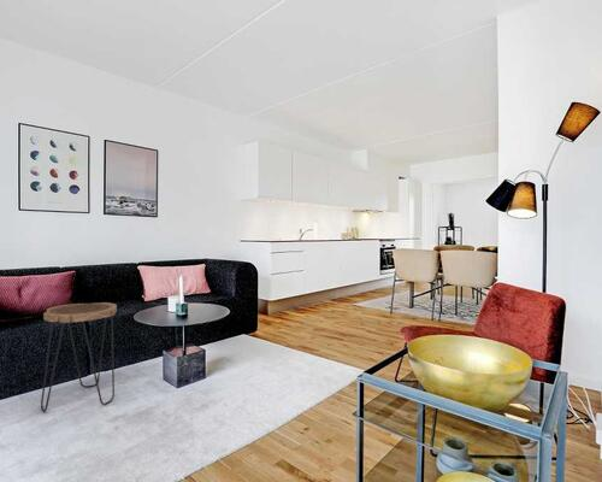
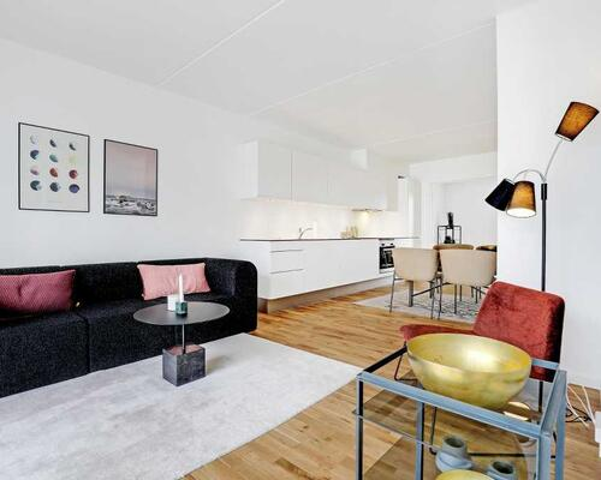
- side table [40,301,118,413]
